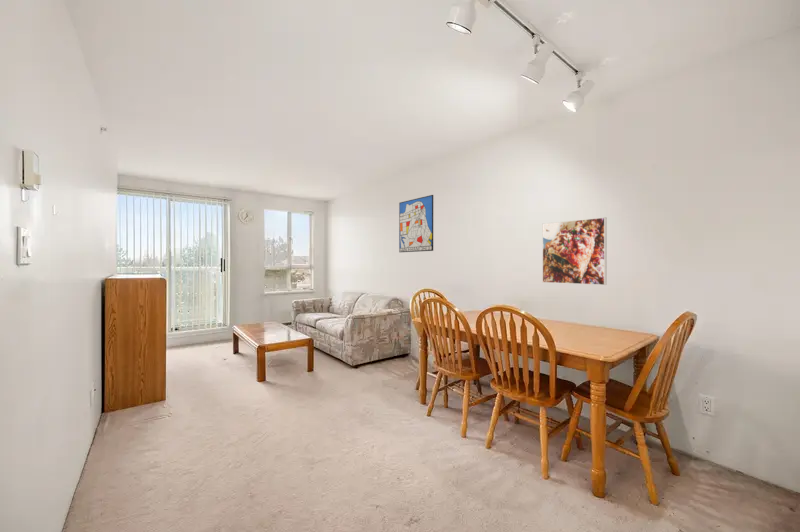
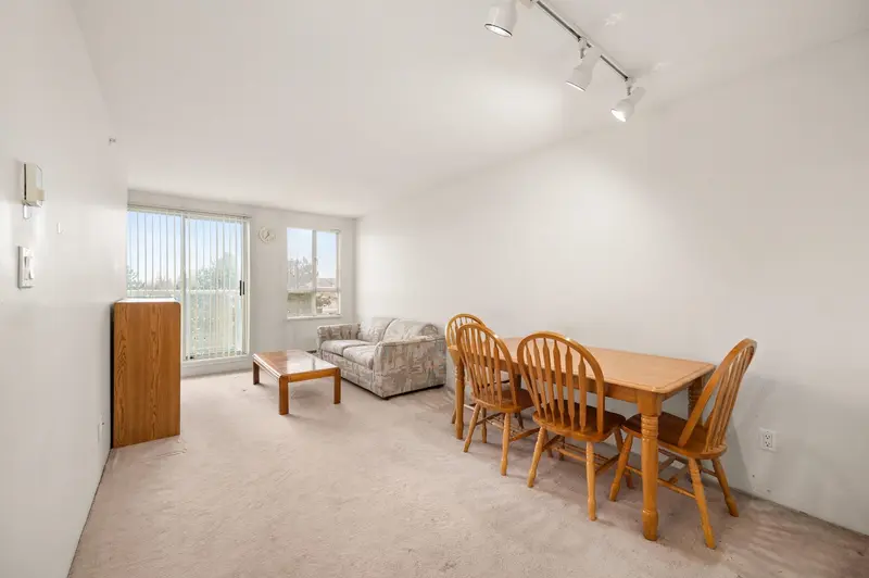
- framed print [541,216,608,286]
- wall art [398,194,434,253]
